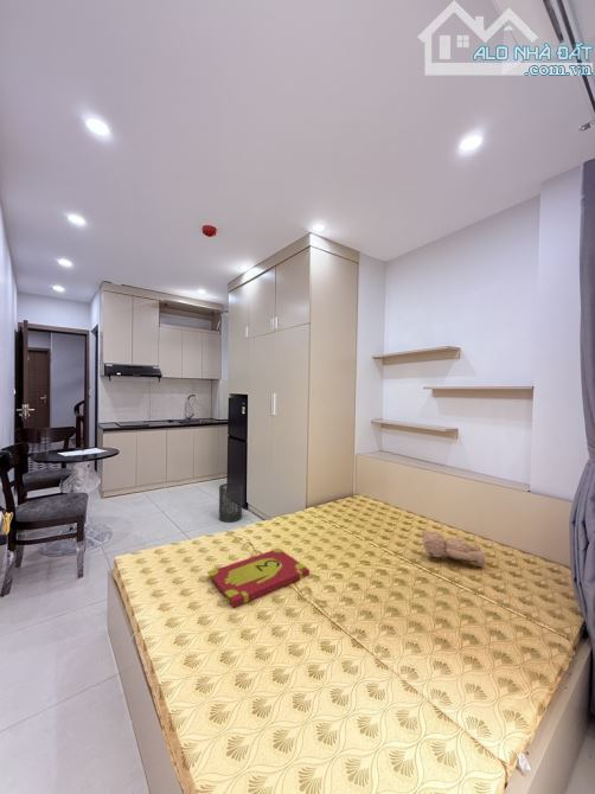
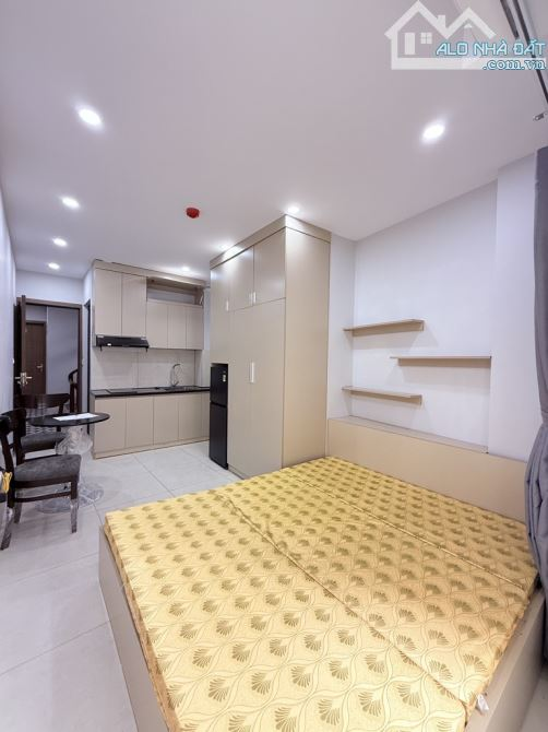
- trash can [218,482,244,523]
- book [206,546,311,609]
- teddy bear [421,530,487,569]
